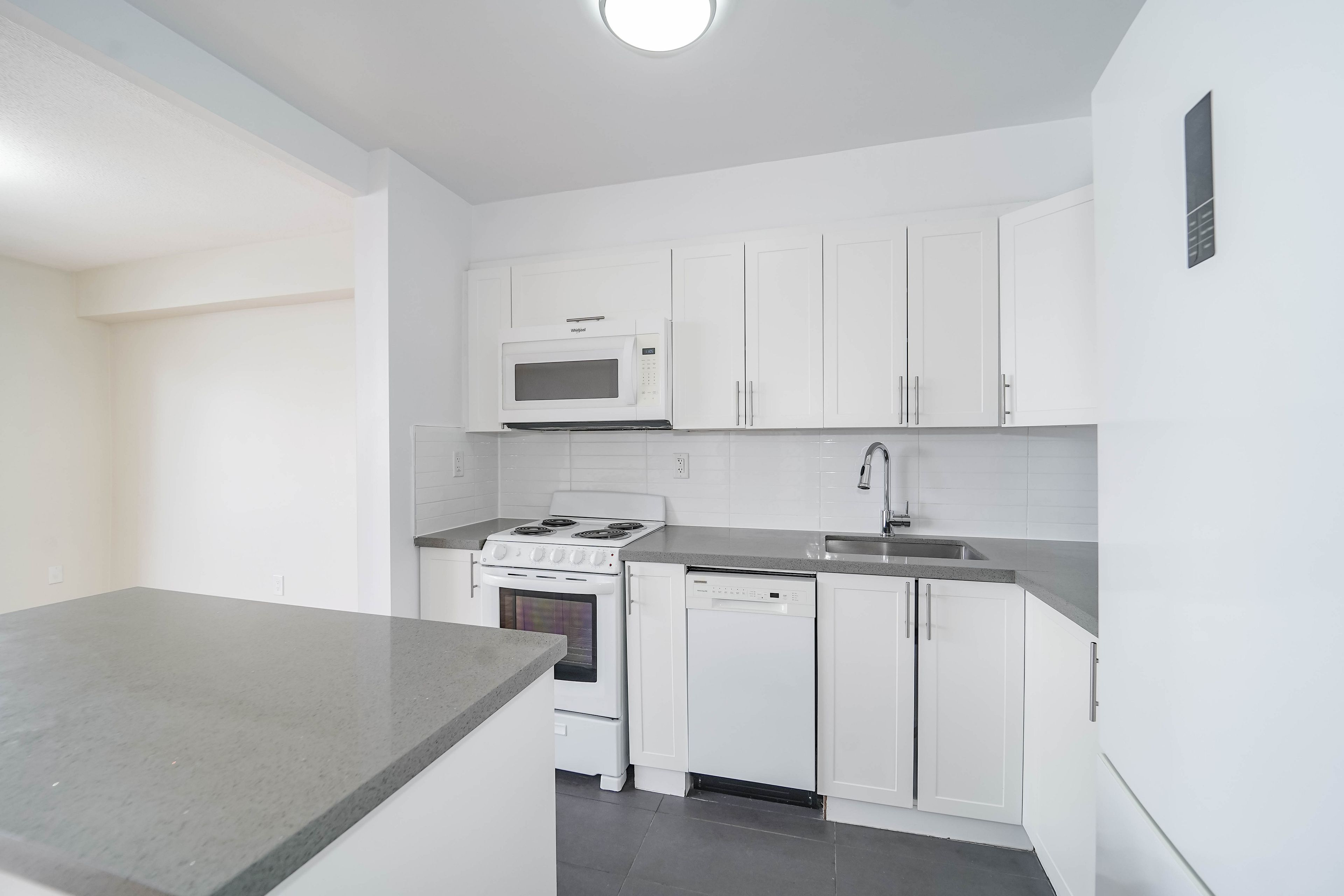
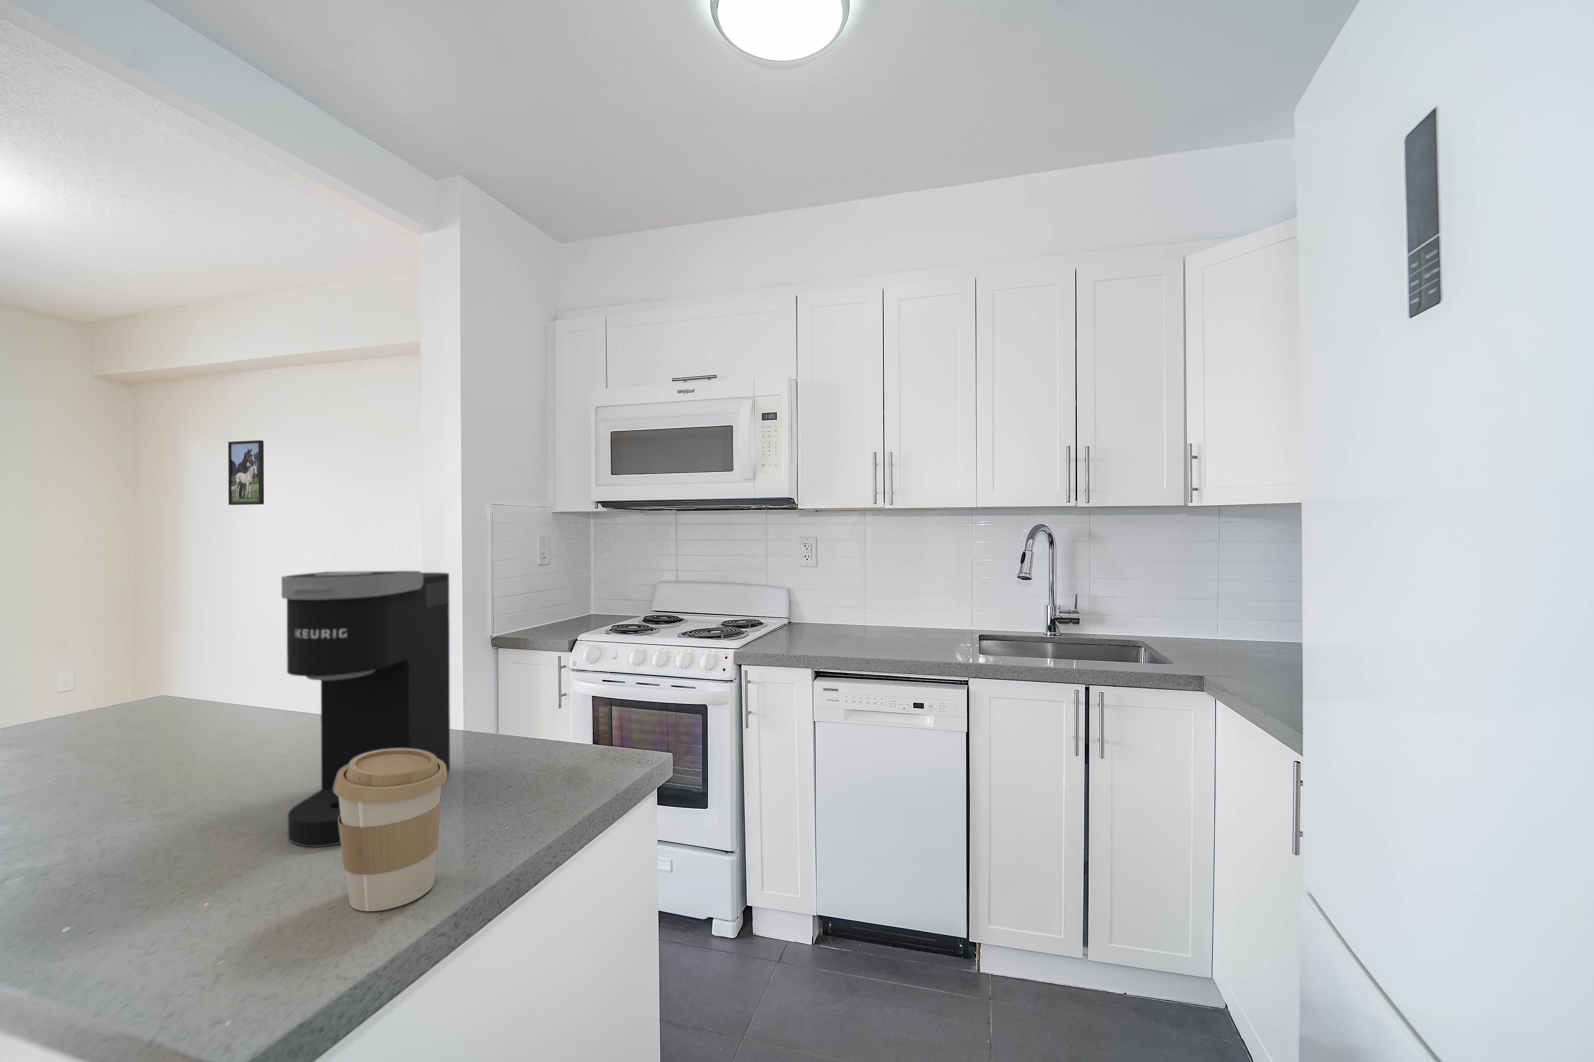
+ coffee maker [281,570,451,847]
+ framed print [228,440,264,505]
+ coffee cup [333,748,447,911]
